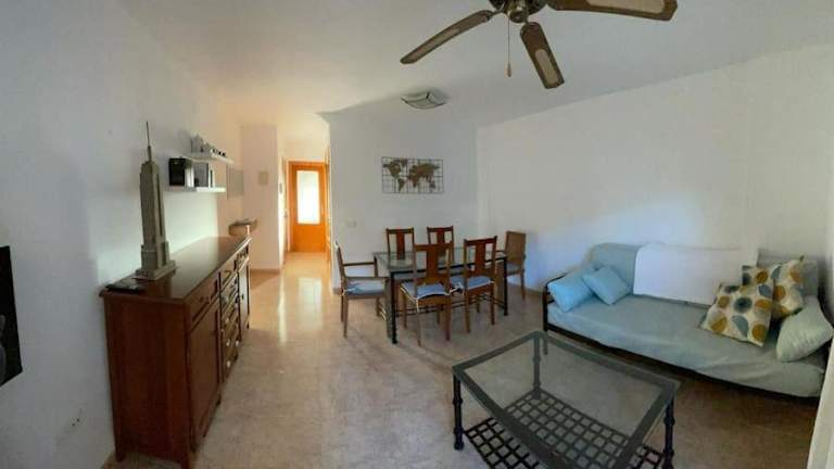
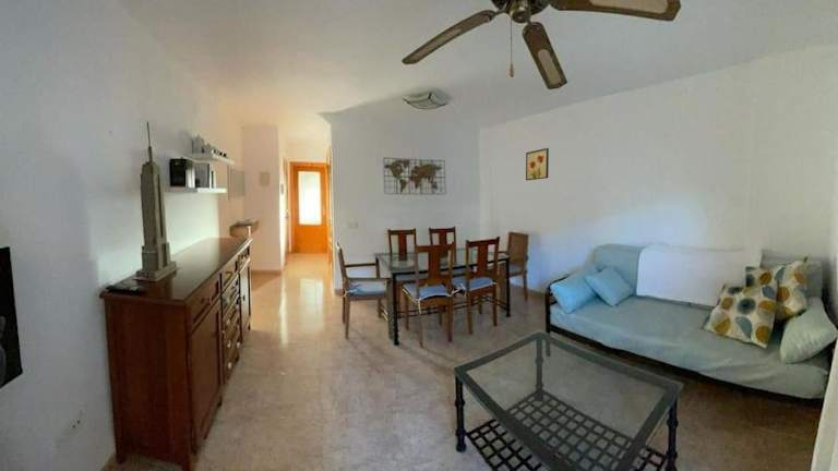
+ wall art [525,147,550,181]
